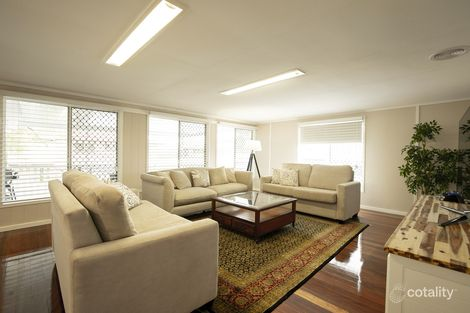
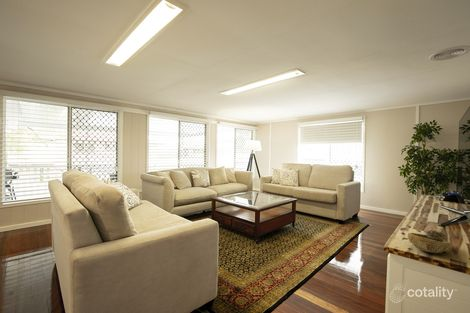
+ decorative bowl [407,229,453,254]
